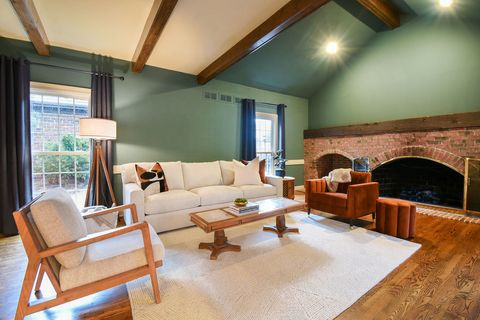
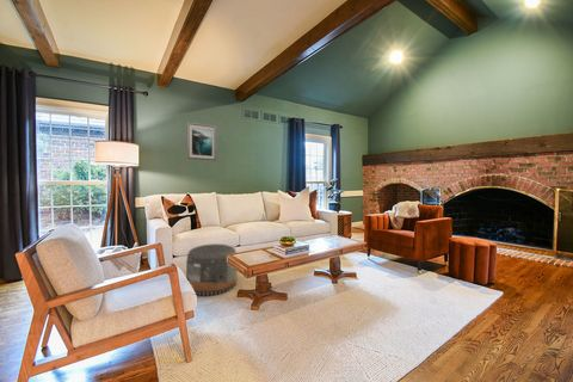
+ pouf [185,242,238,297]
+ wall art [186,121,217,162]
